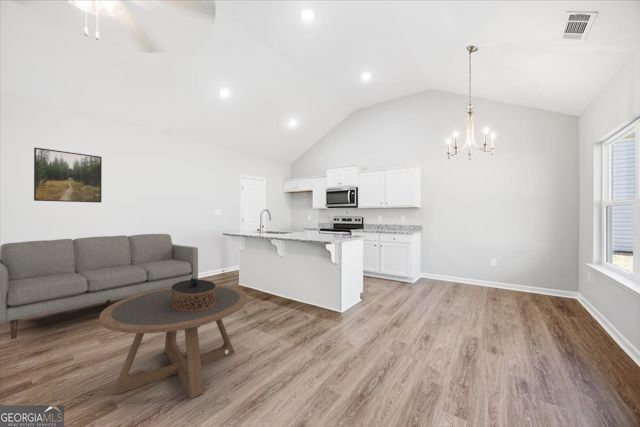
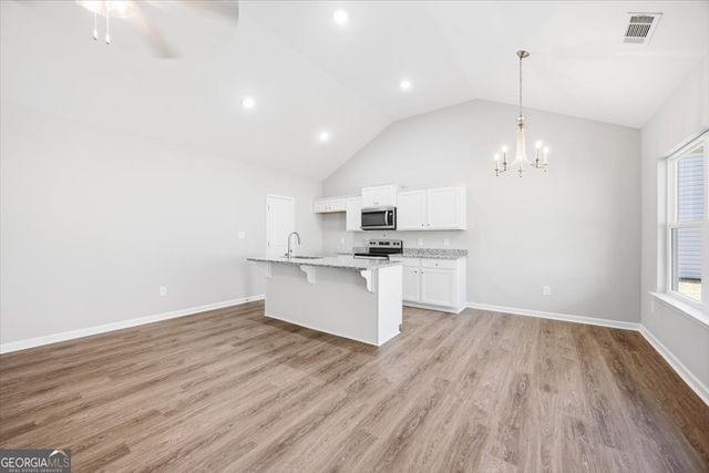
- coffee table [172,277,216,311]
- sofa [0,233,199,340]
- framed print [33,146,103,204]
- coffee table [98,284,248,400]
